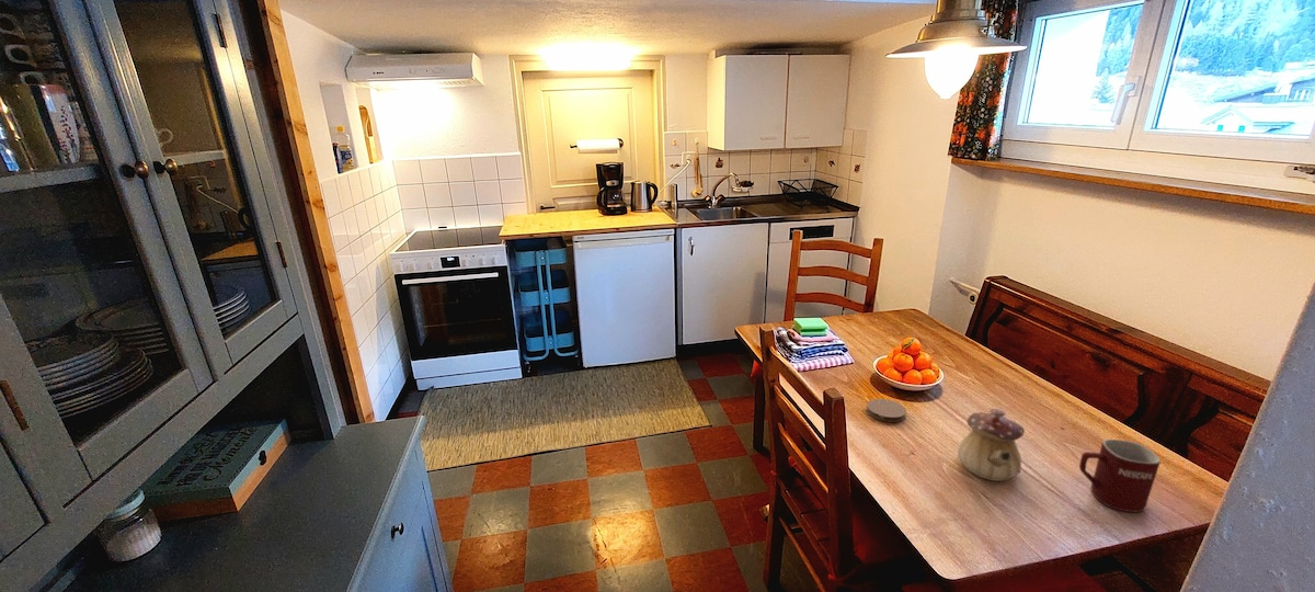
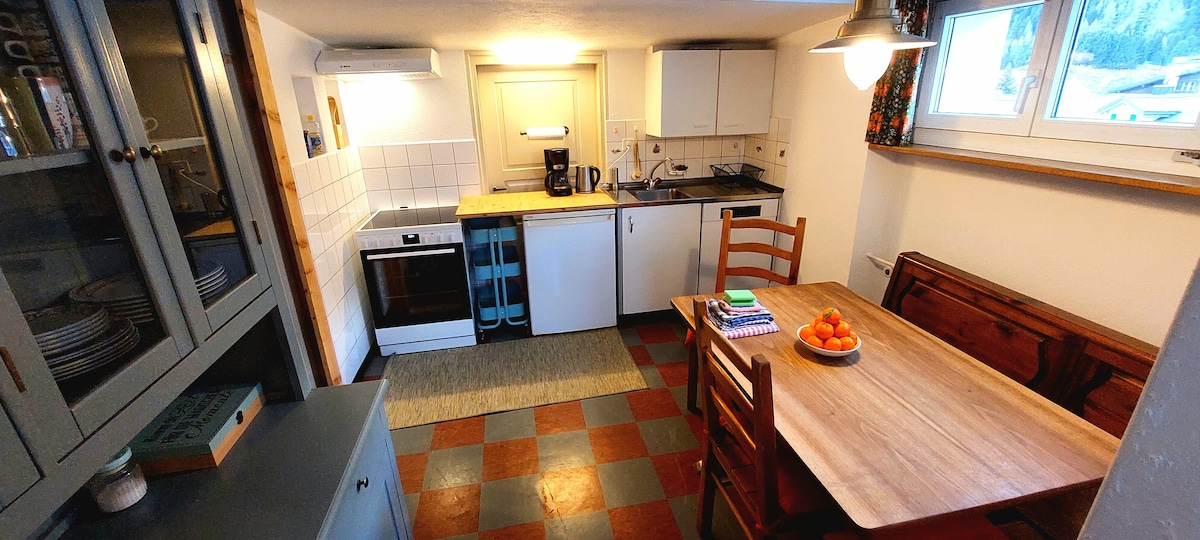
- mug [1078,439,1162,513]
- coaster [866,398,907,423]
- teapot [957,408,1026,482]
